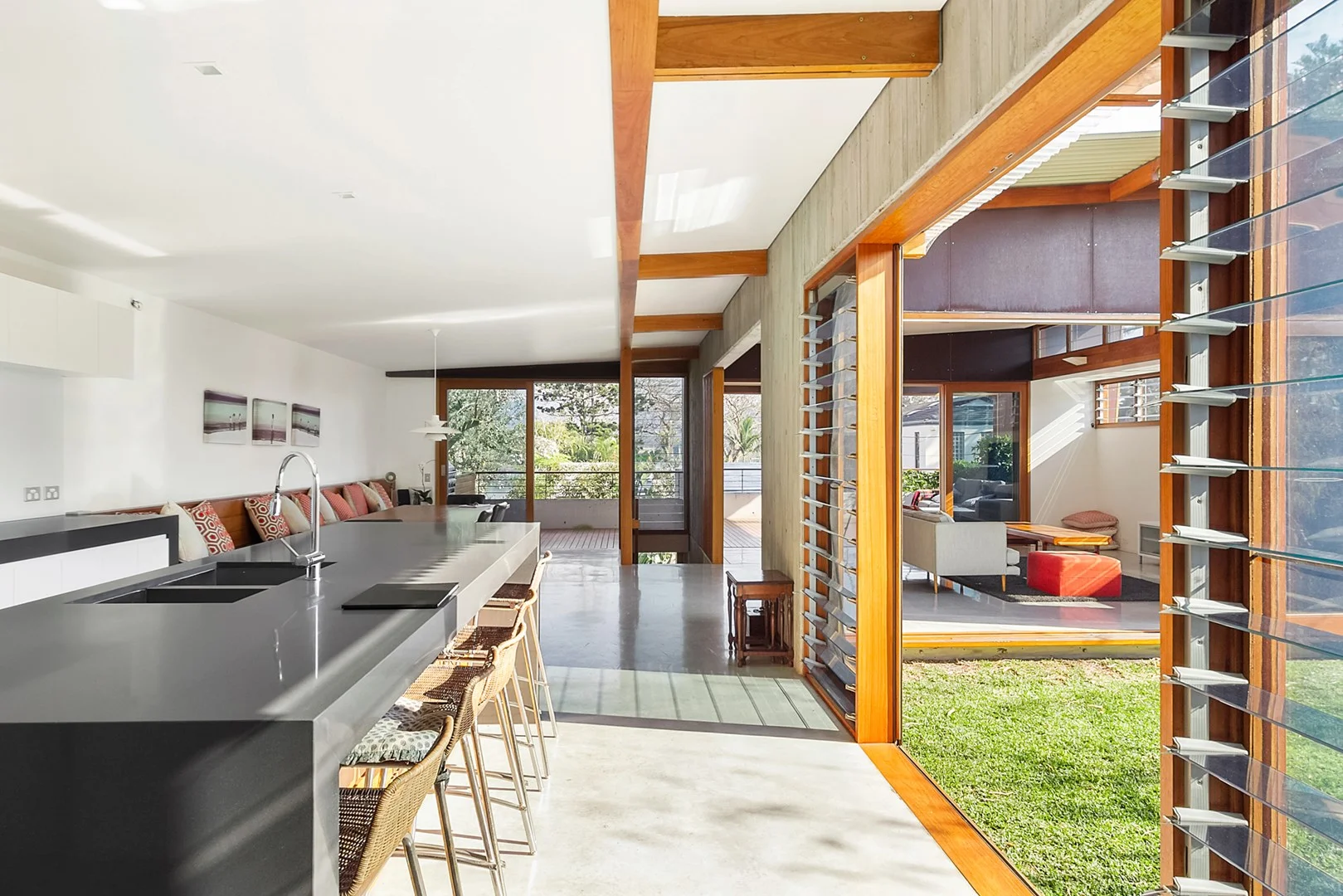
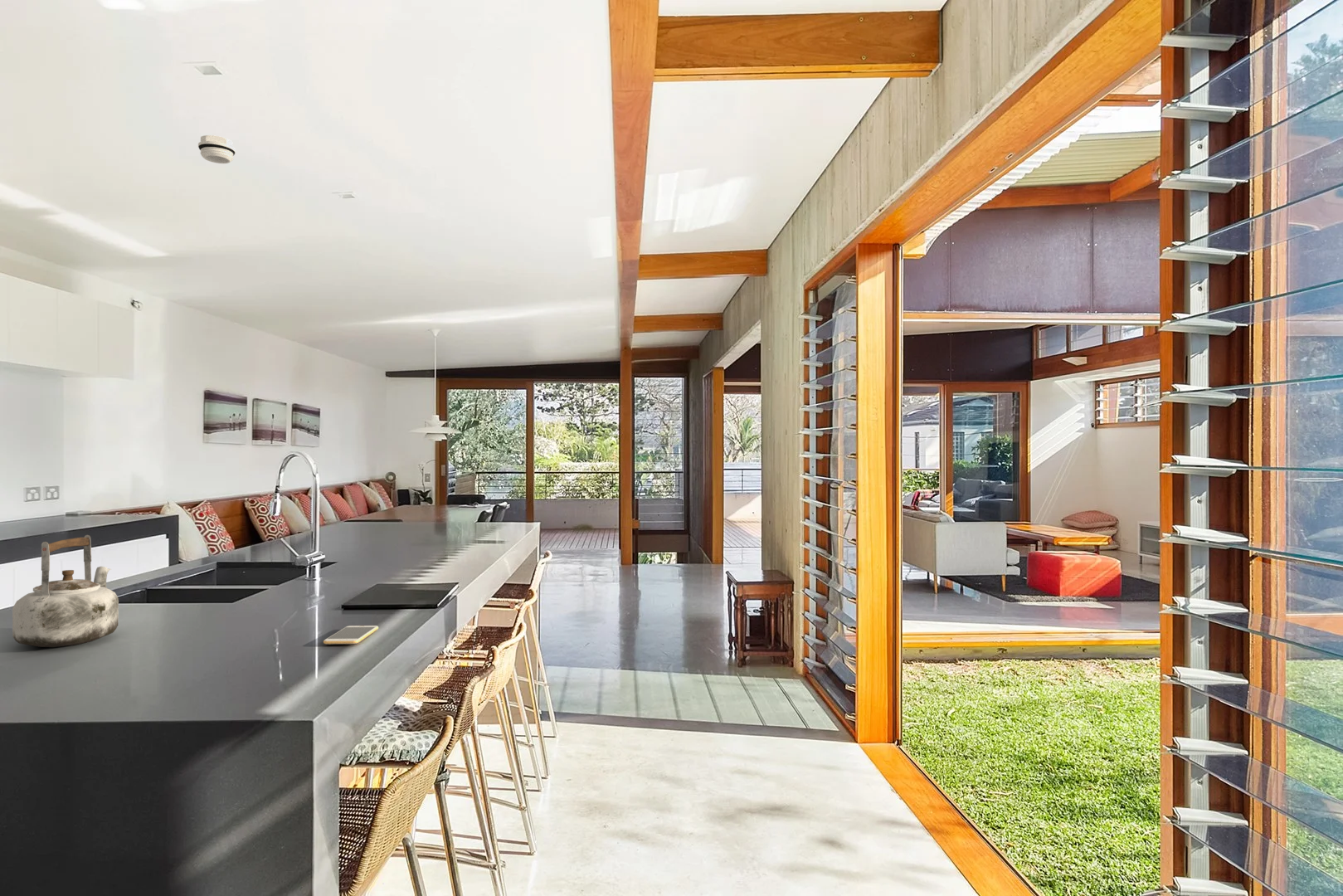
+ kettle [12,534,119,648]
+ smartphone [323,625,379,645]
+ smoke detector [197,134,236,164]
